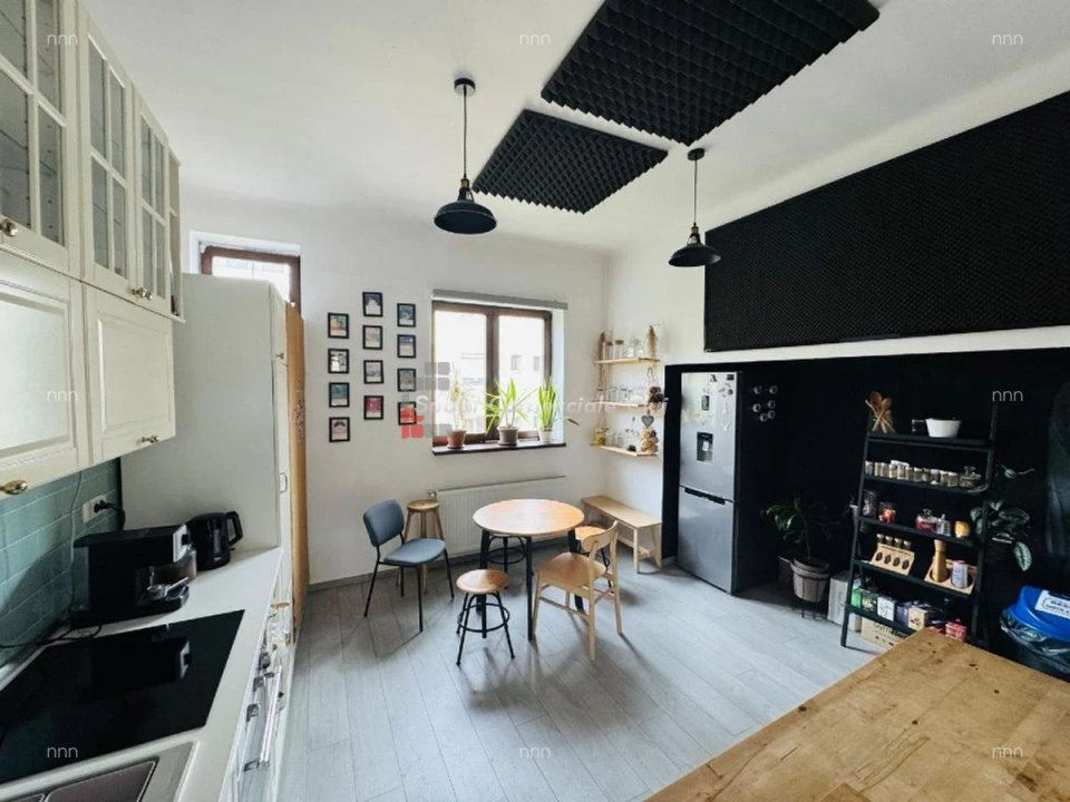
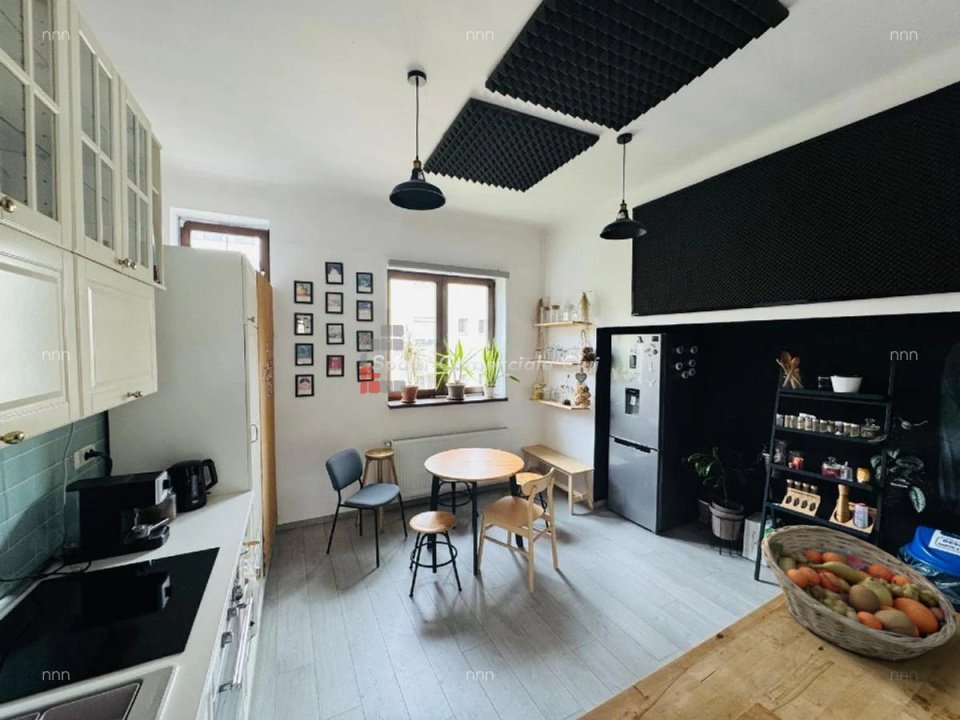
+ fruit basket [760,524,960,663]
